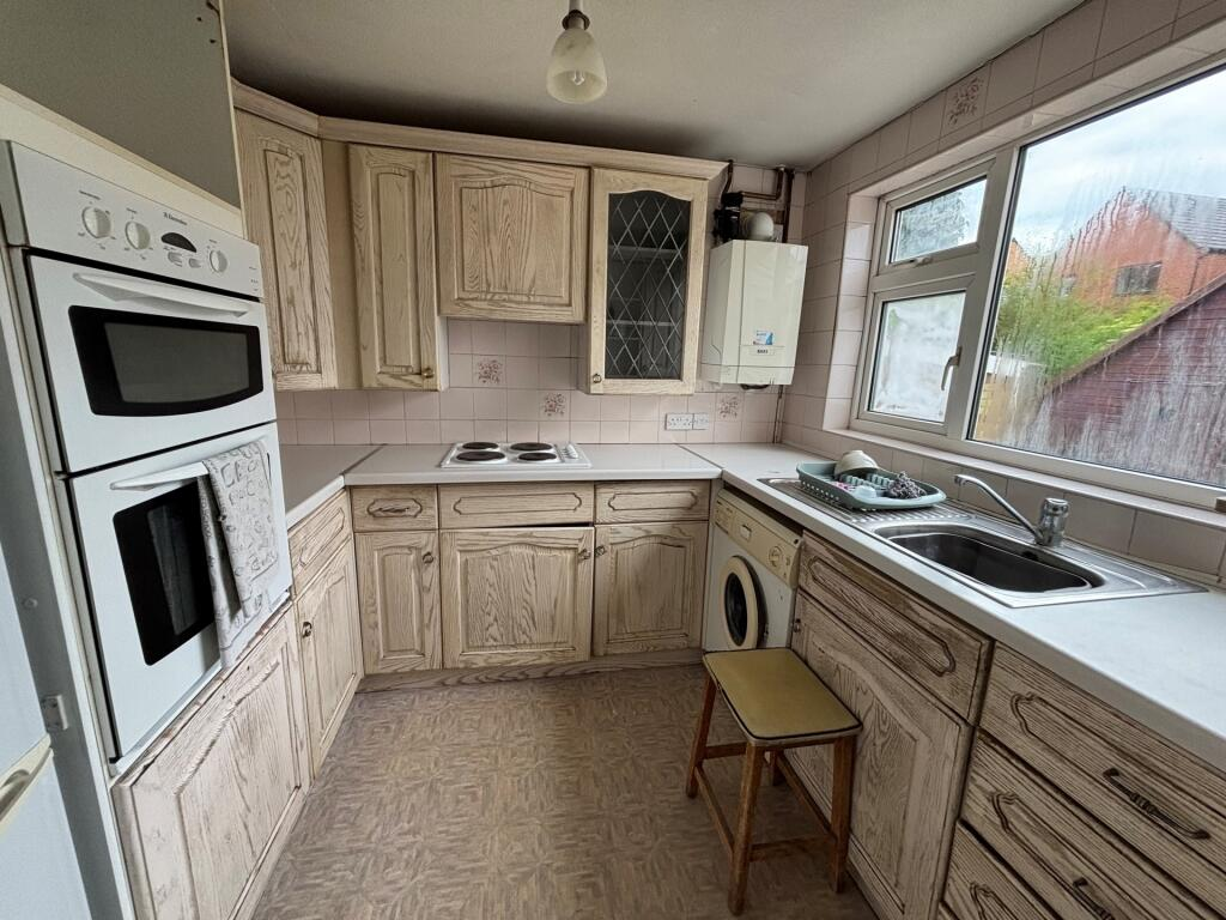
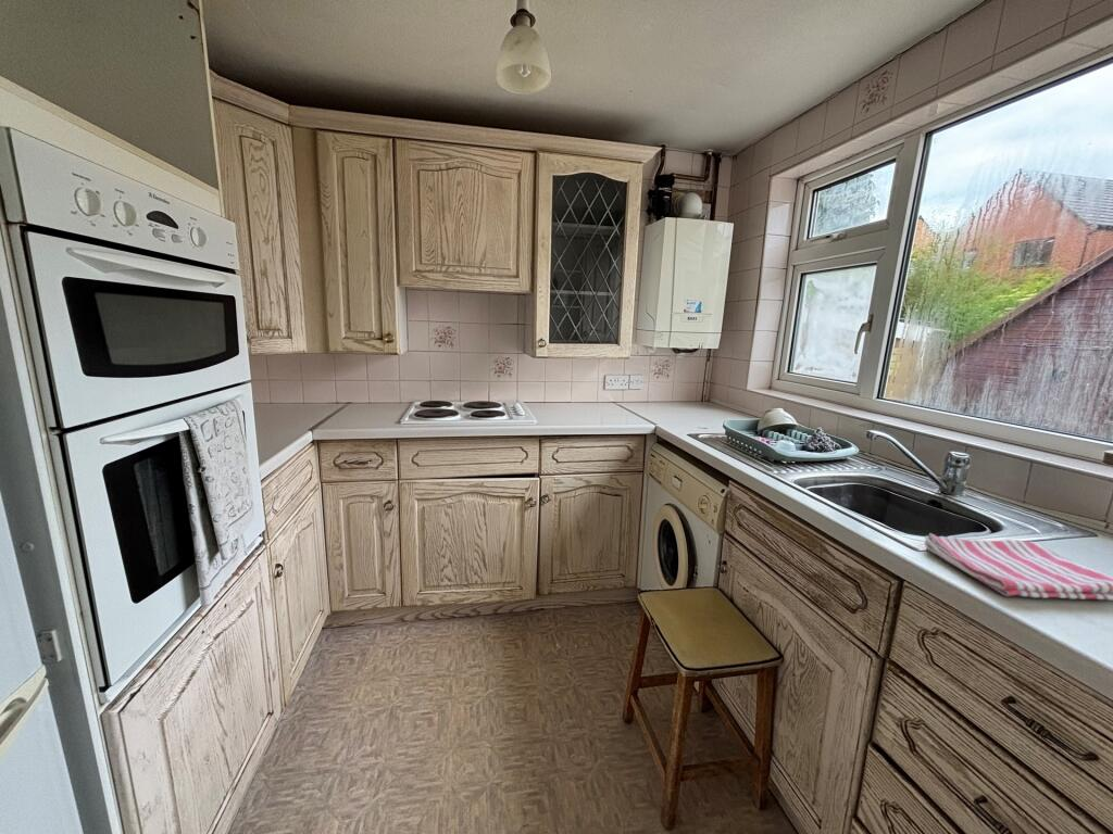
+ dish towel [923,532,1113,602]
